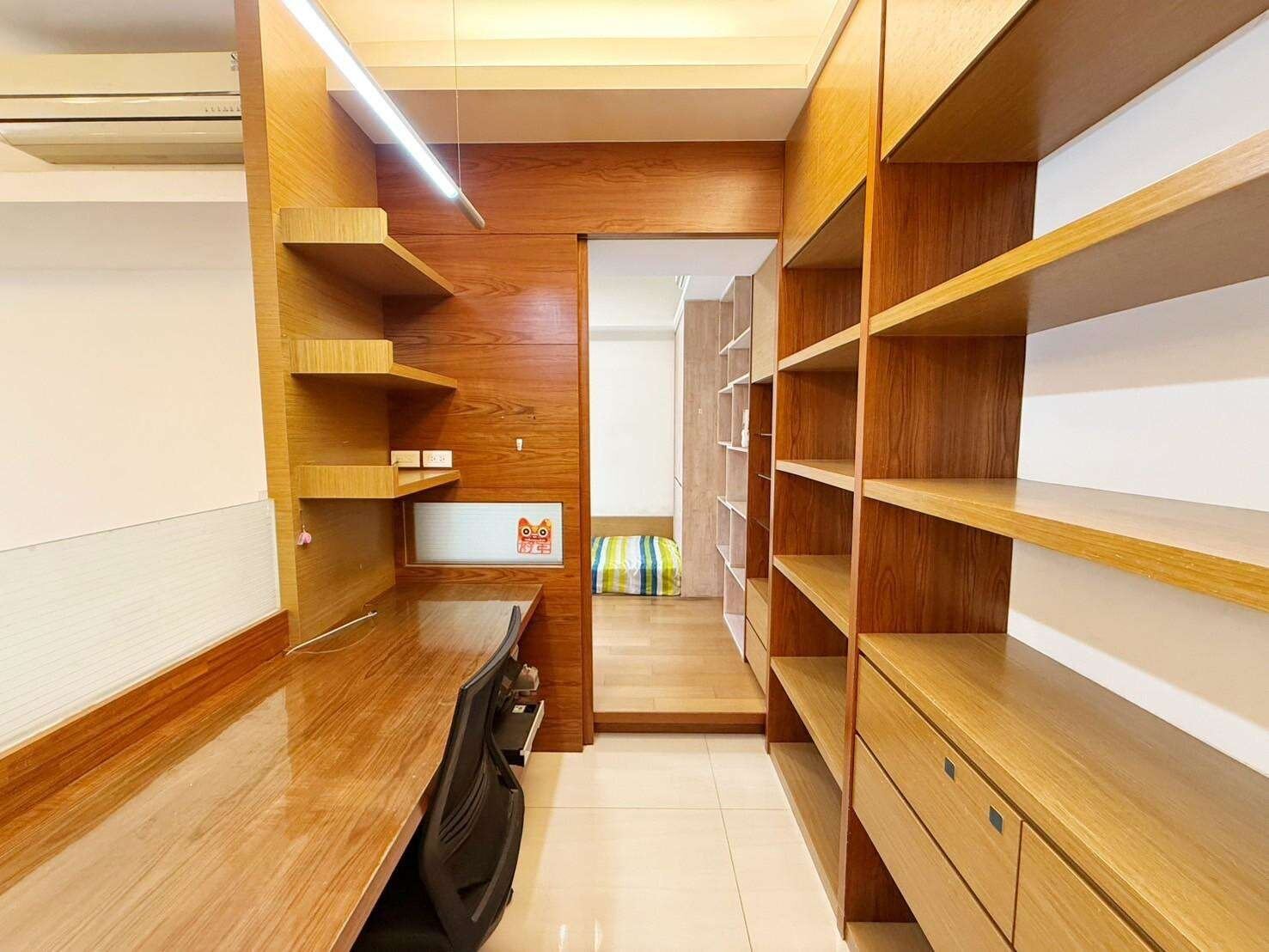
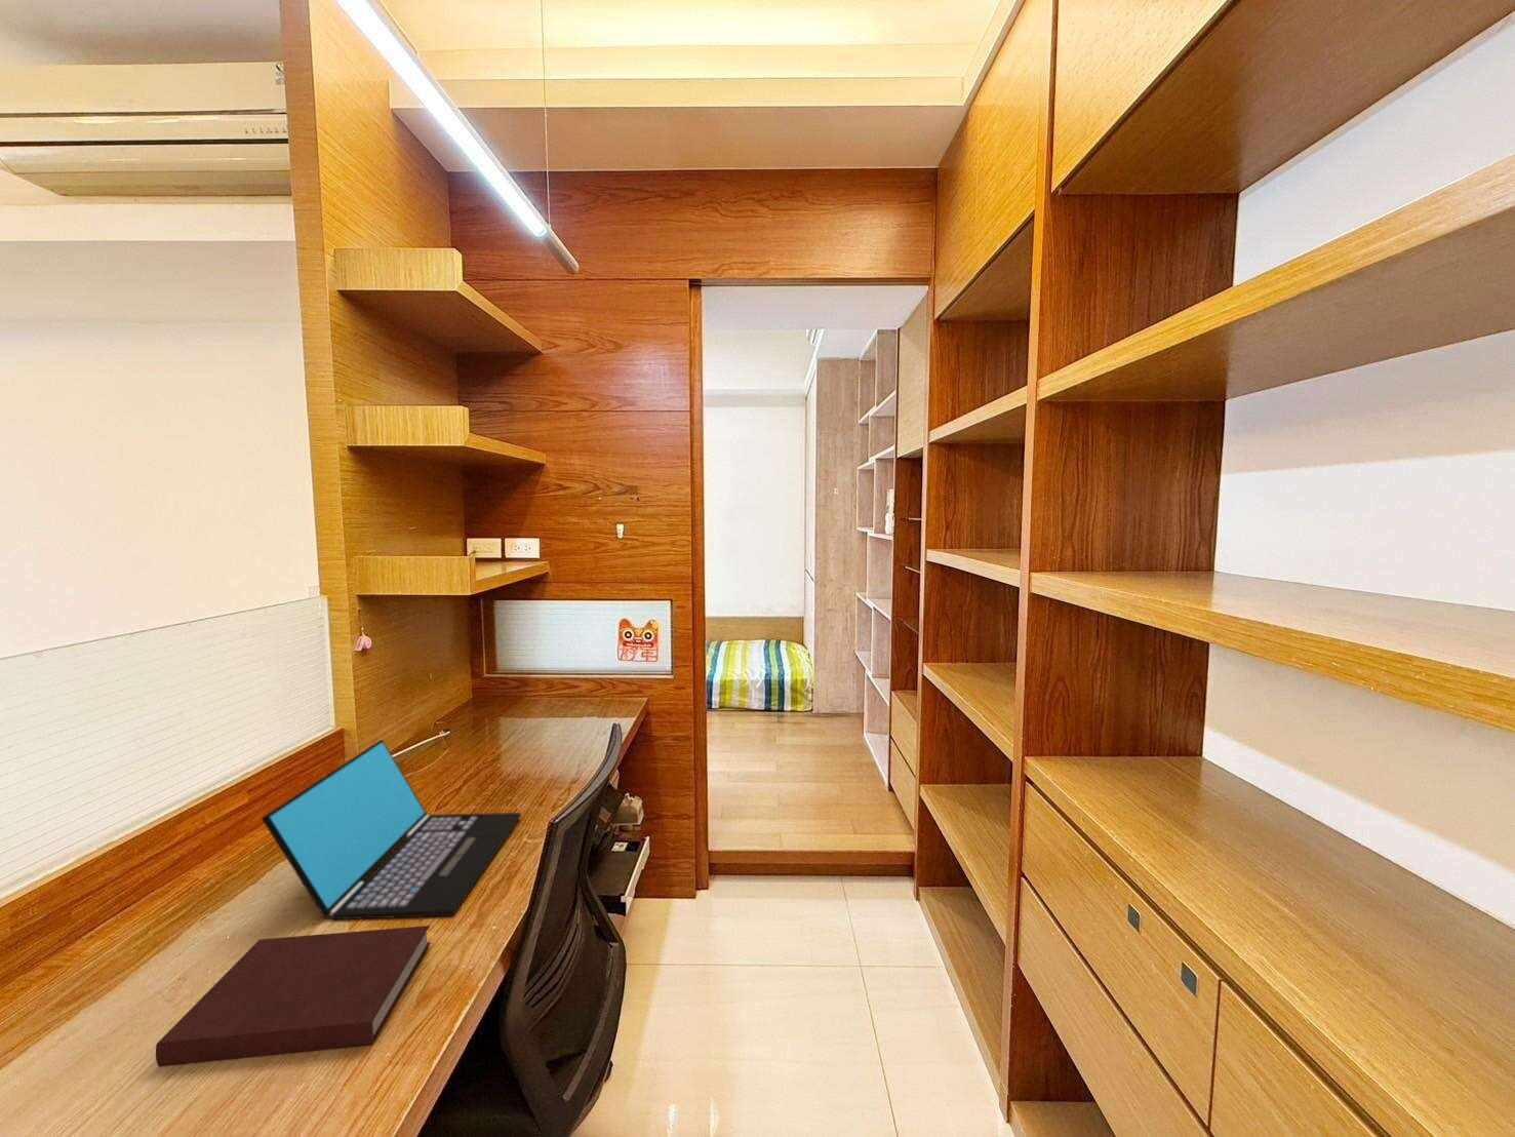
+ laptop [260,739,522,921]
+ notebook [155,924,432,1068]
